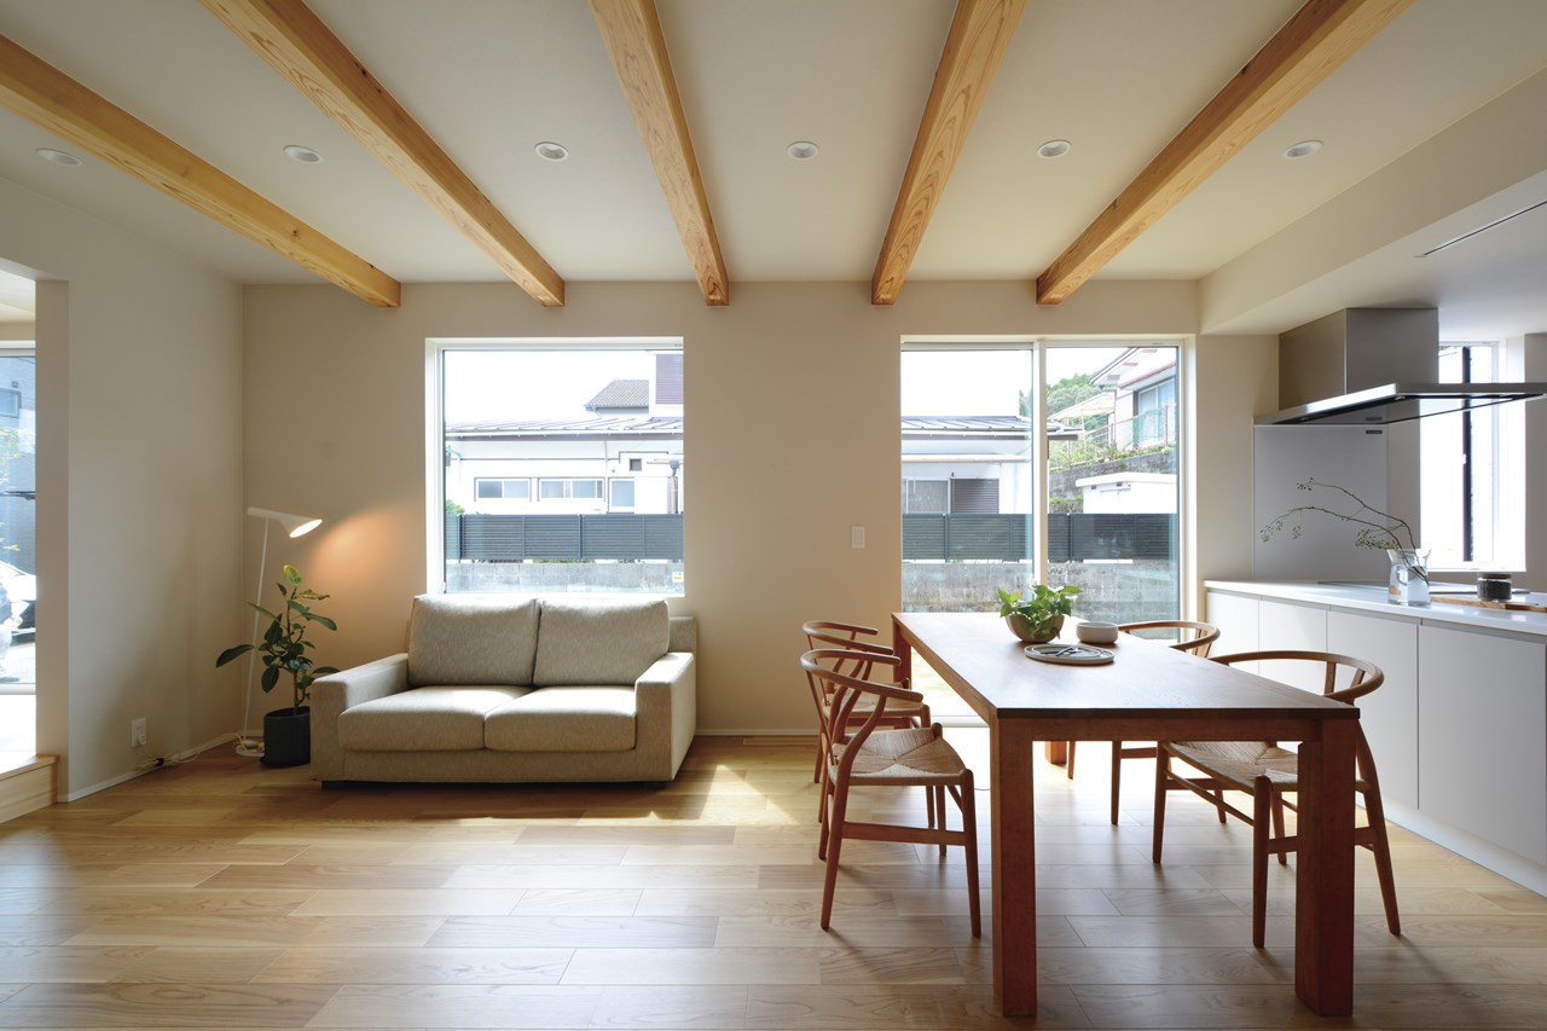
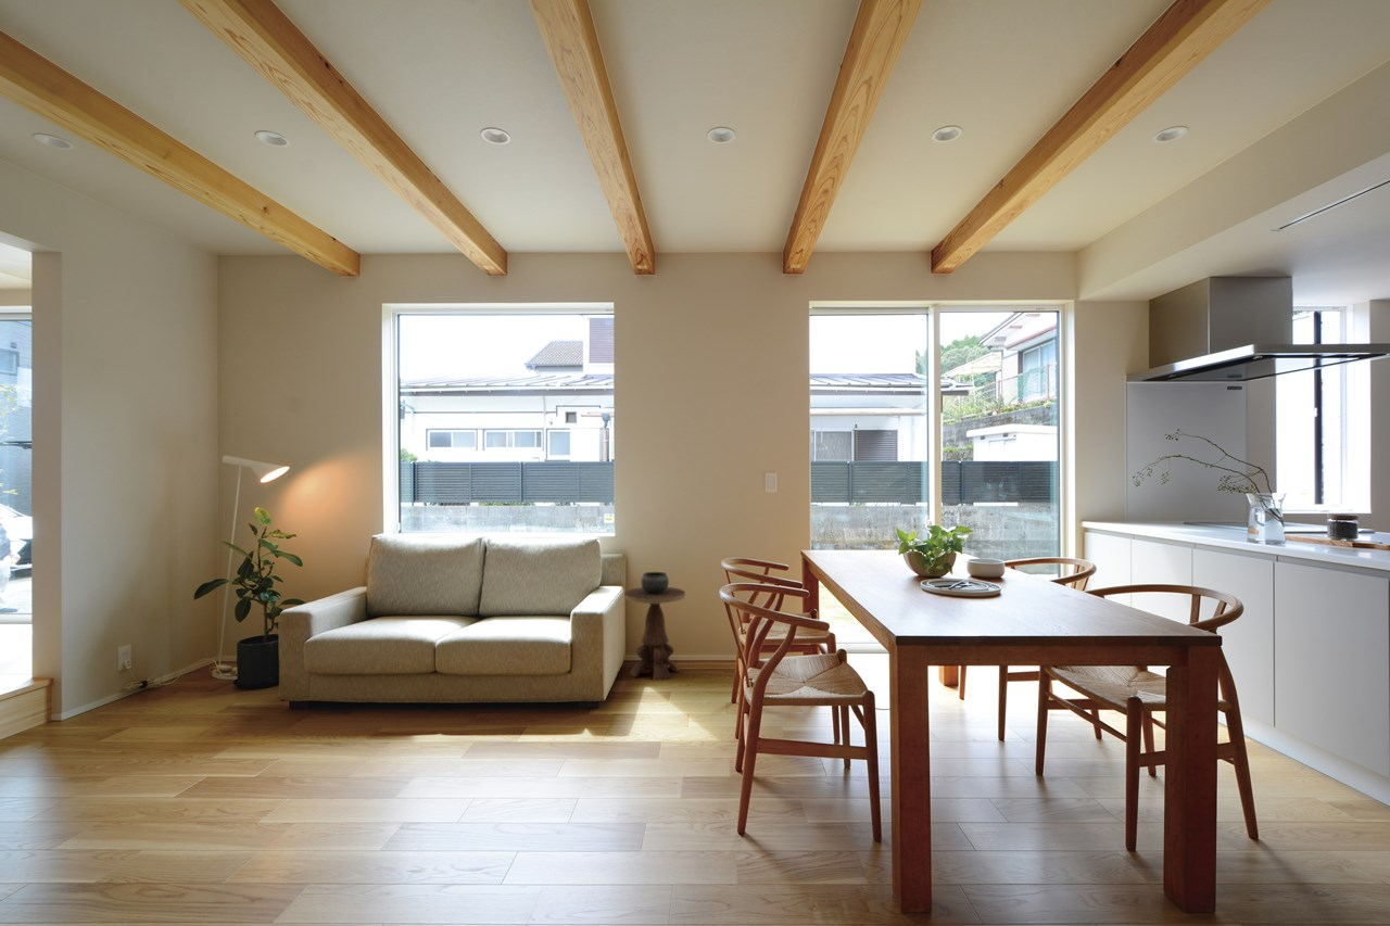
+ side table [623,571,686,682]
